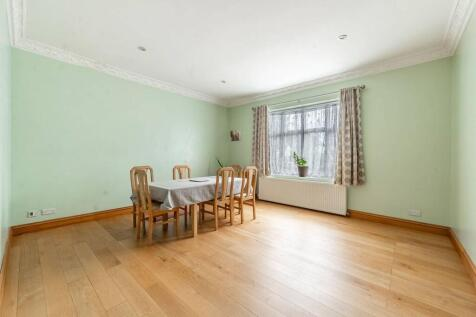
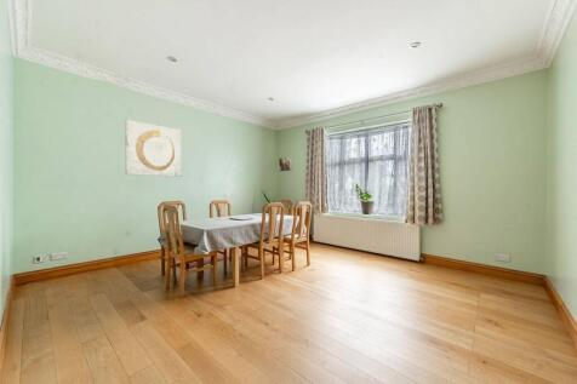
+ wall art [125,118,183,178]
